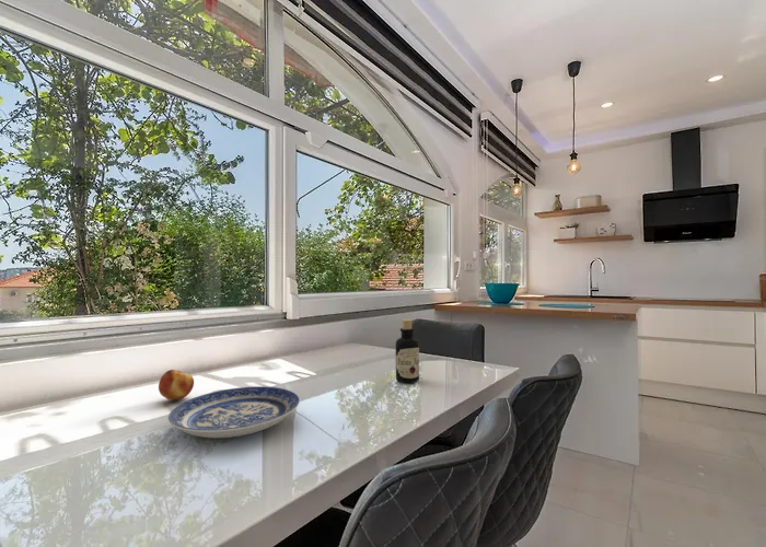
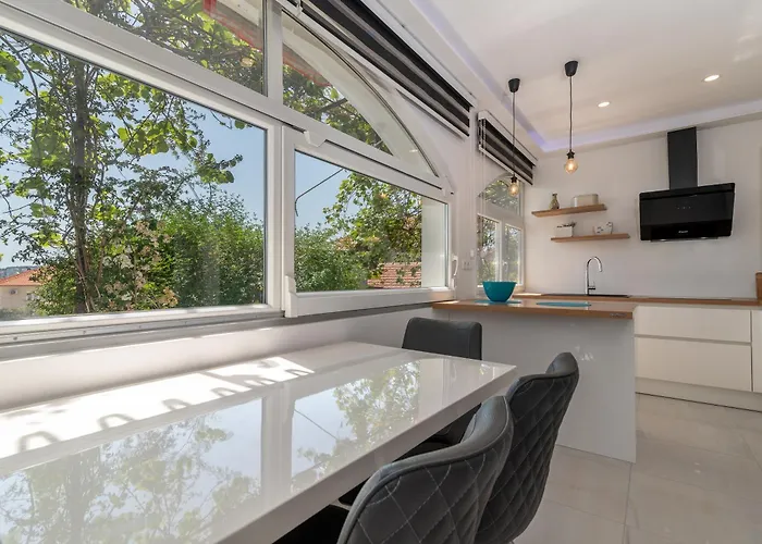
- fruit [158,369,195,401]
- bottle [395,318,420,384]
- plate [167,385,301,439]
